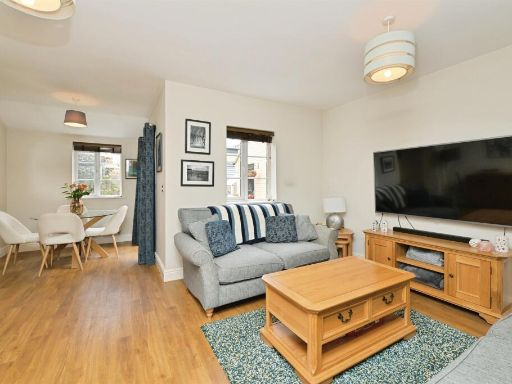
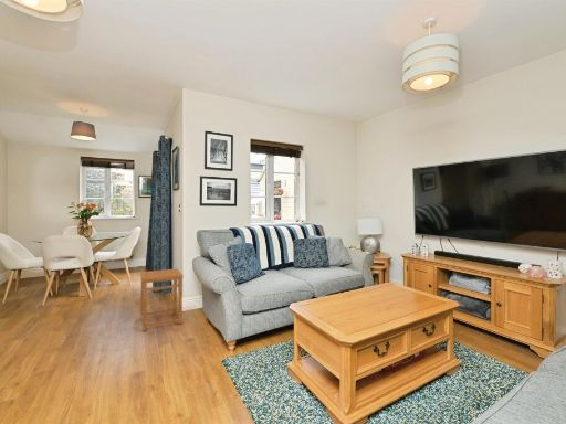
+ side table [139,267,185,332]
